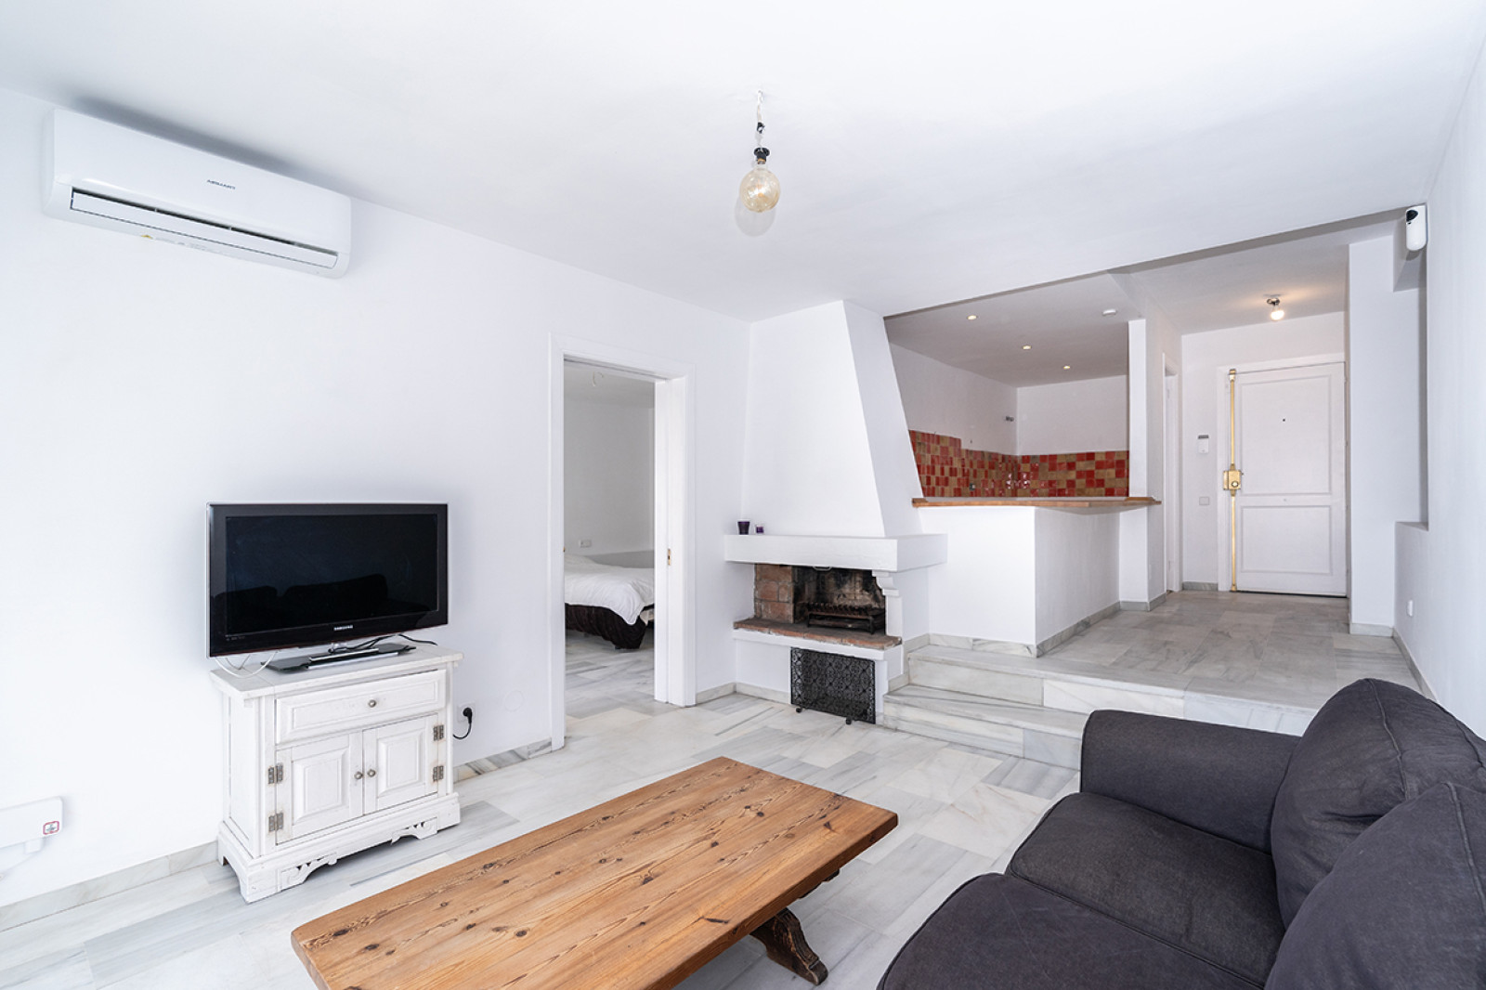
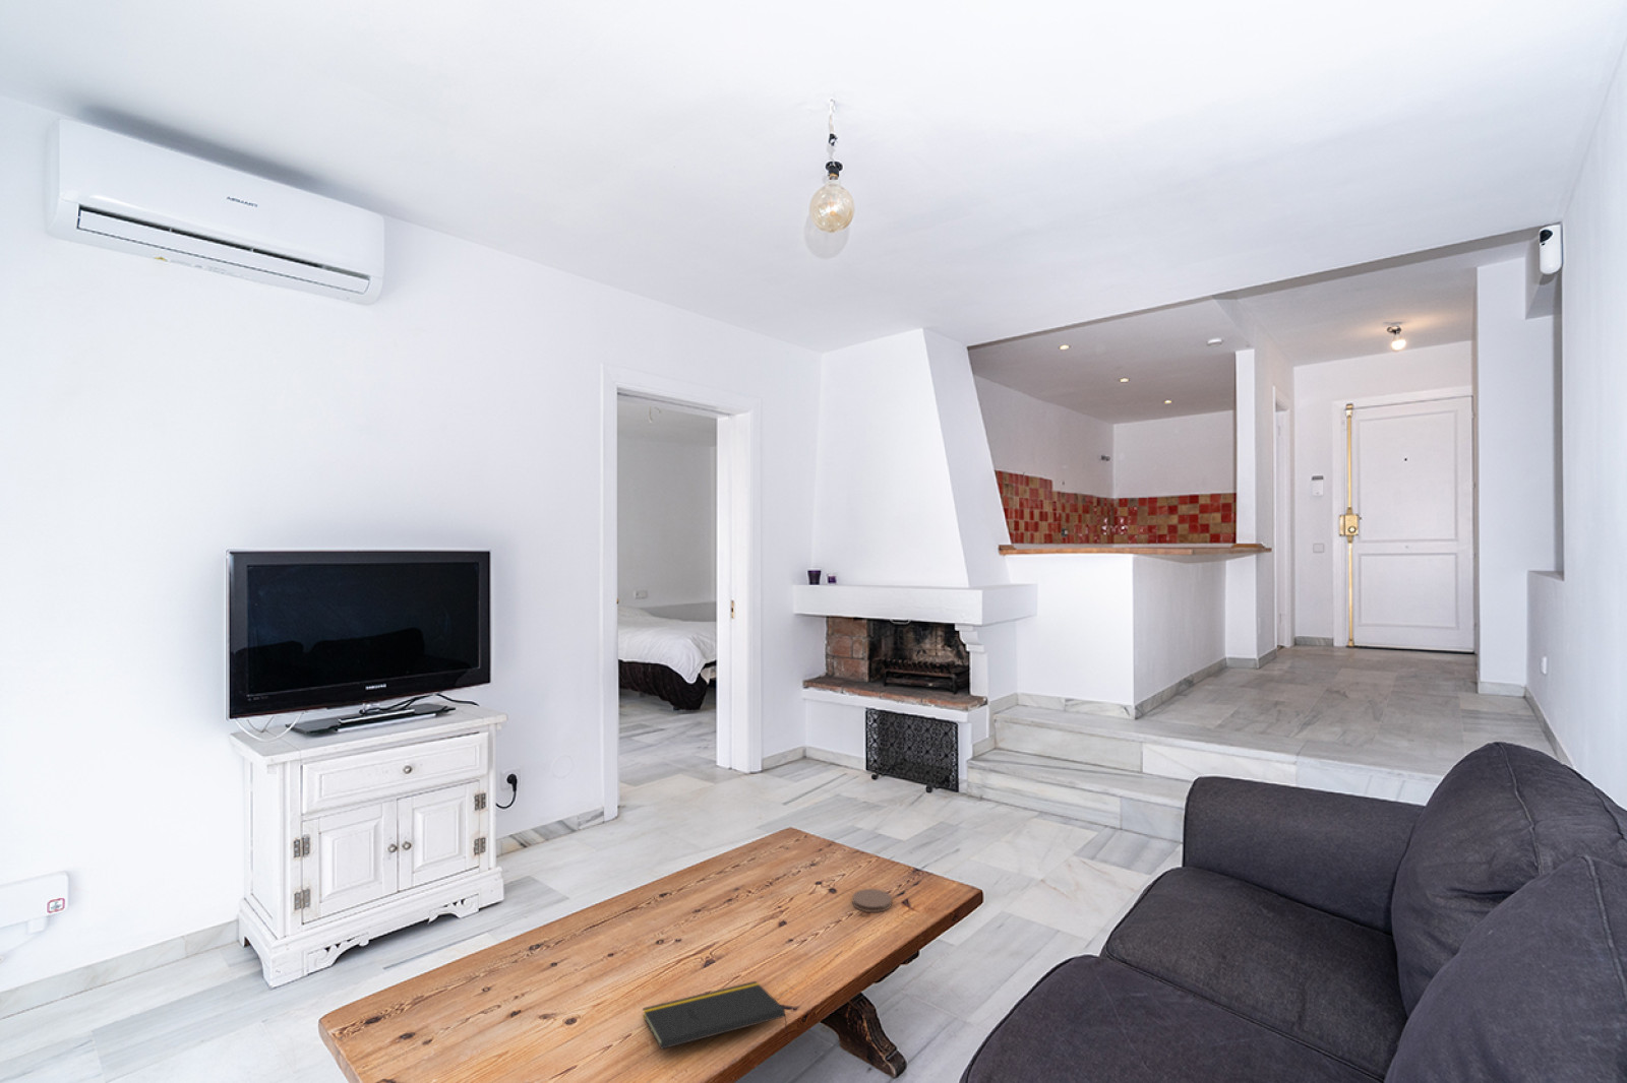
+ notepad [641,980,789,1050]
+ coaster [852,888,893,914]
